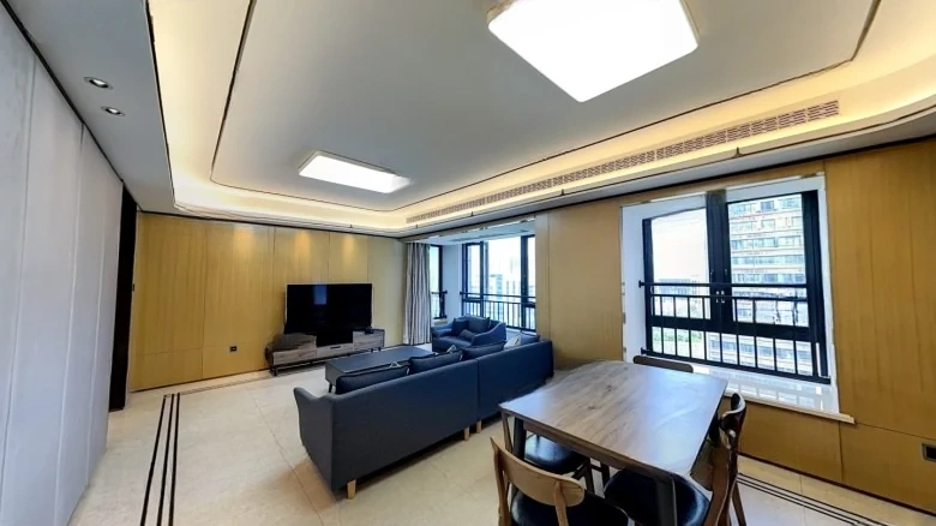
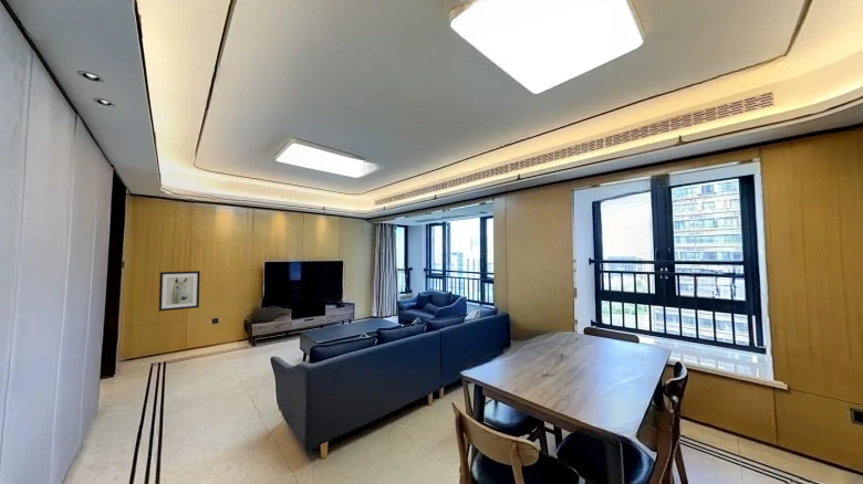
+ wall art [158,270,201,313]
